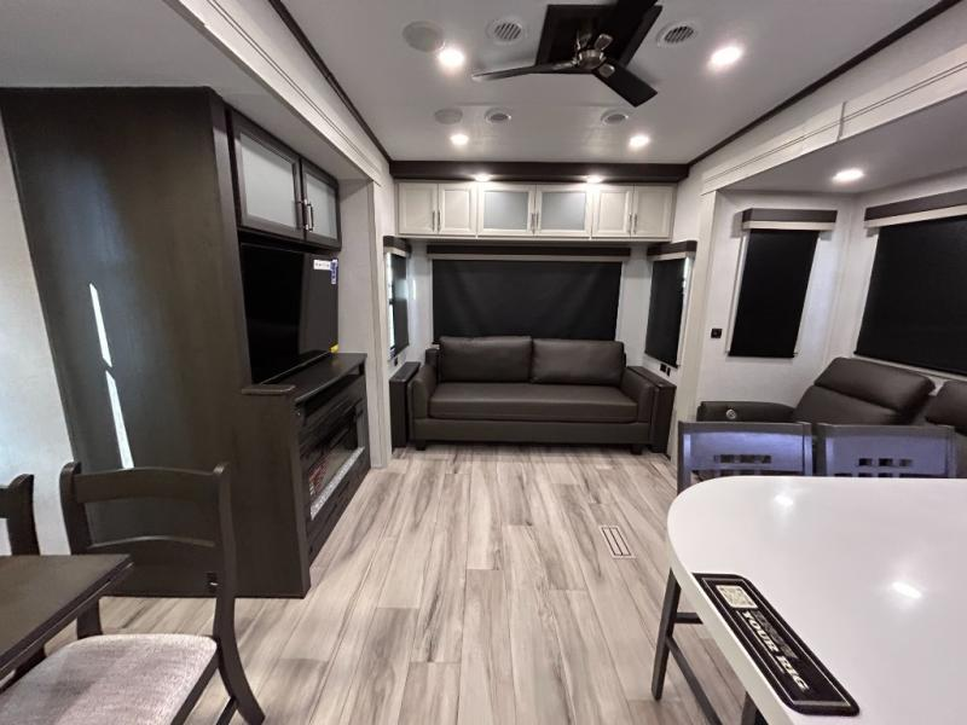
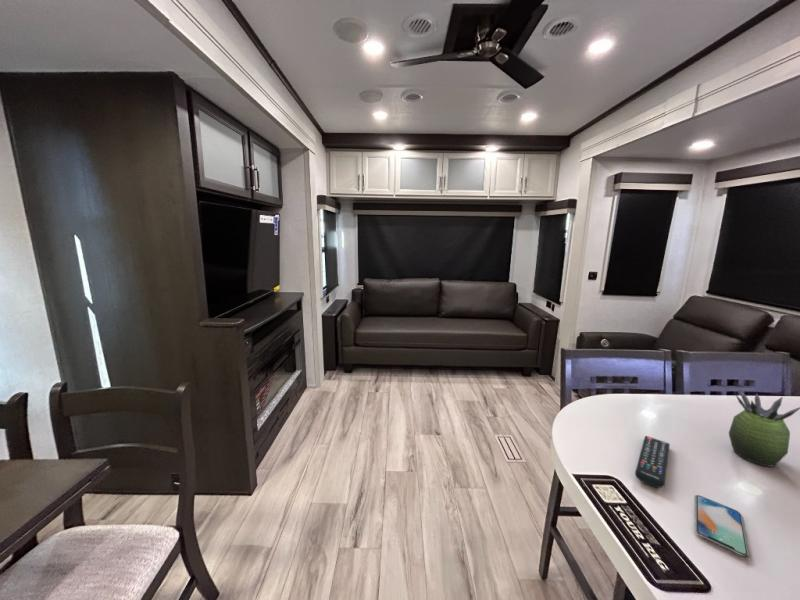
+ smartphone [694,494,750,558]
+ remote control [634,435,671,489]
+ succulent plant [728,389,800,467]
